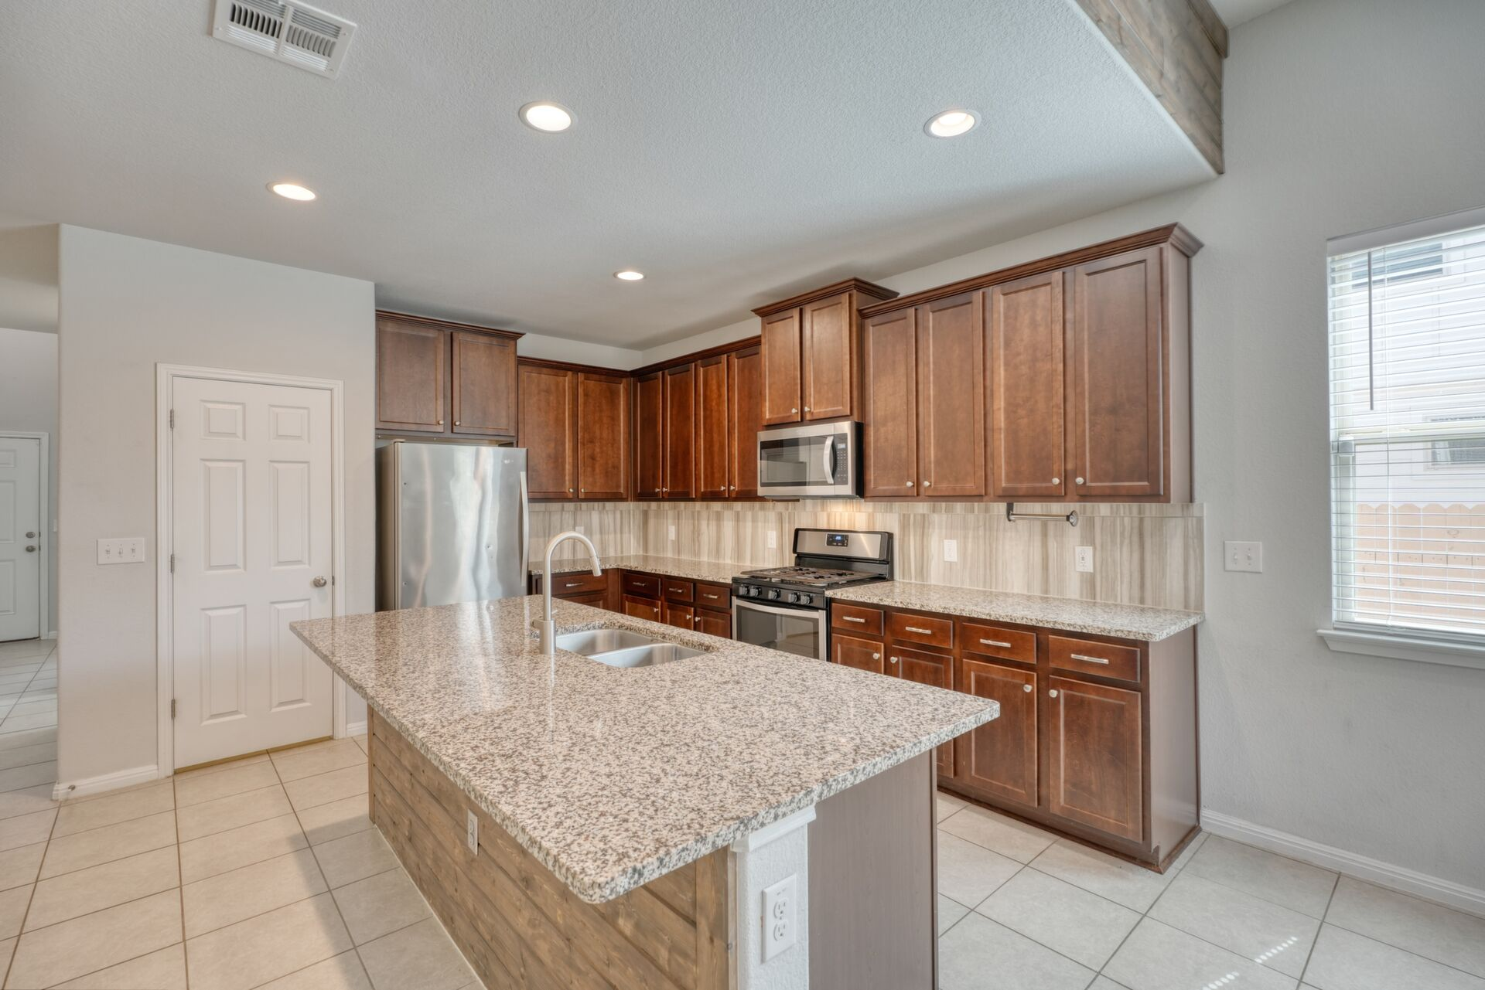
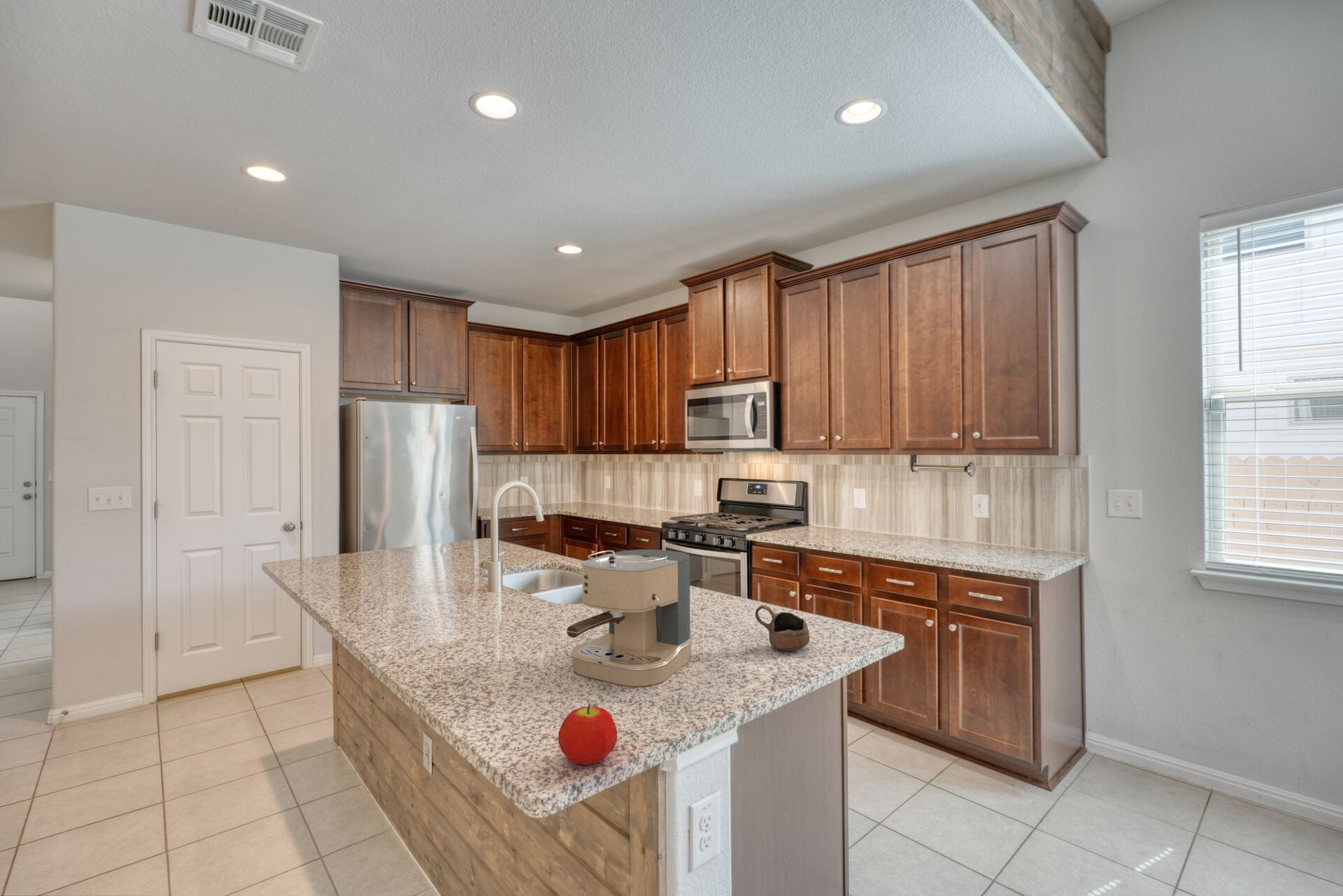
+ fruit [557,704,618,765]
+ cup [755,604,810,652]
+ coffee maker [566,549,693,687]
